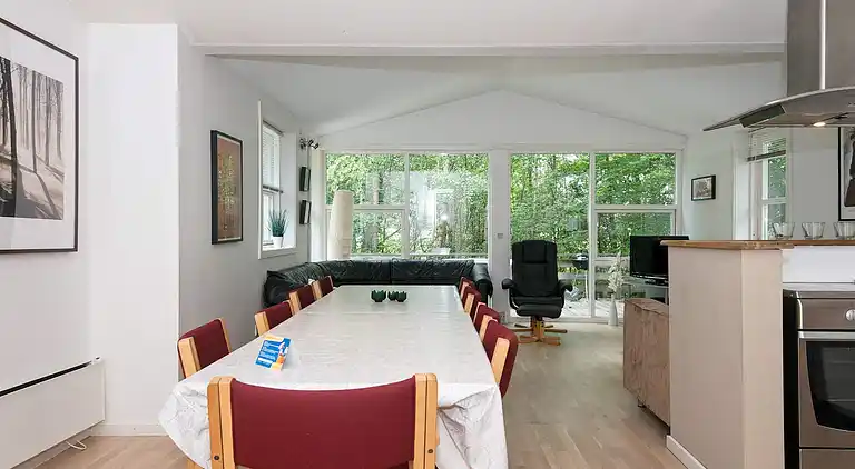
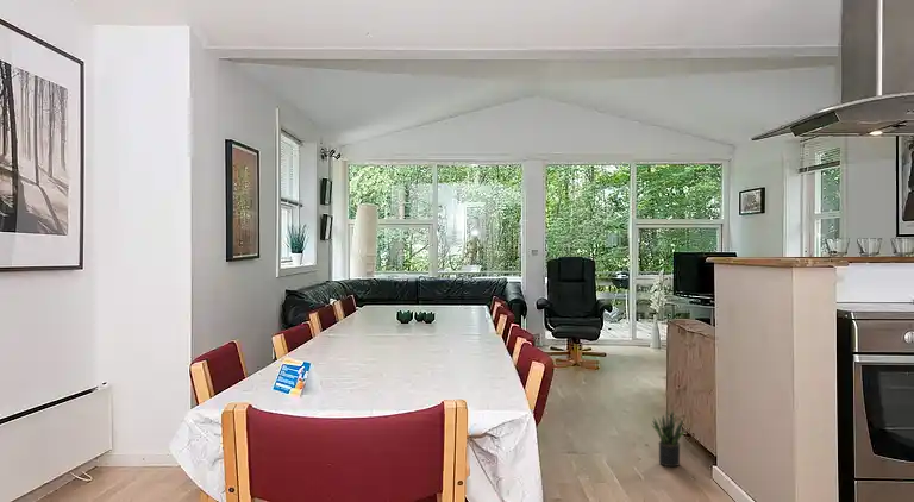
+ potted plant [650,409,686,468]
